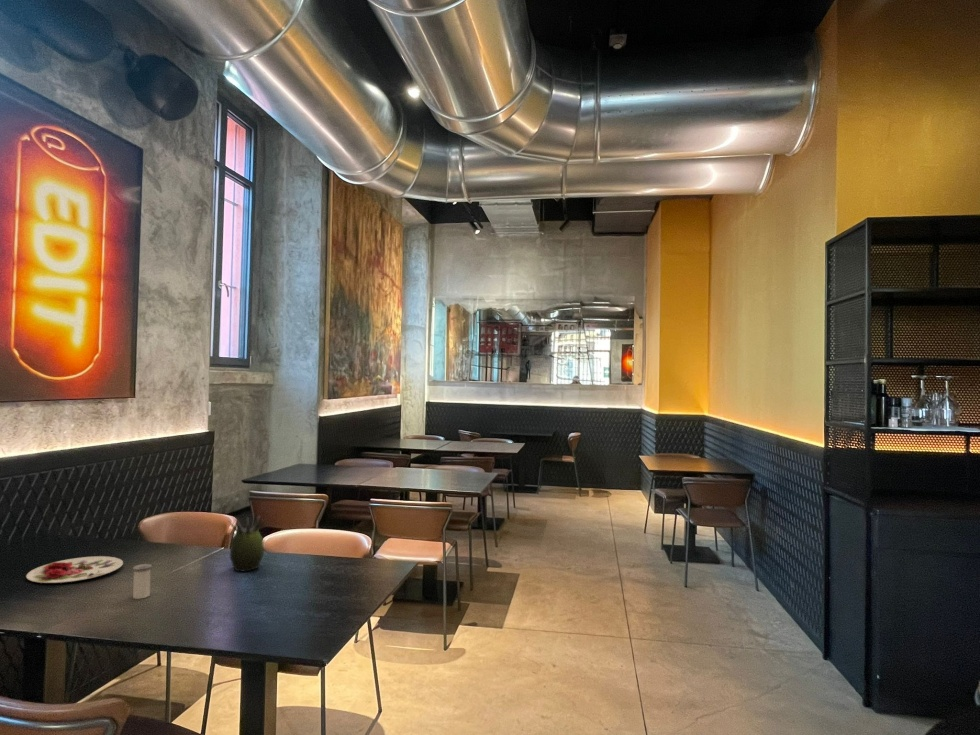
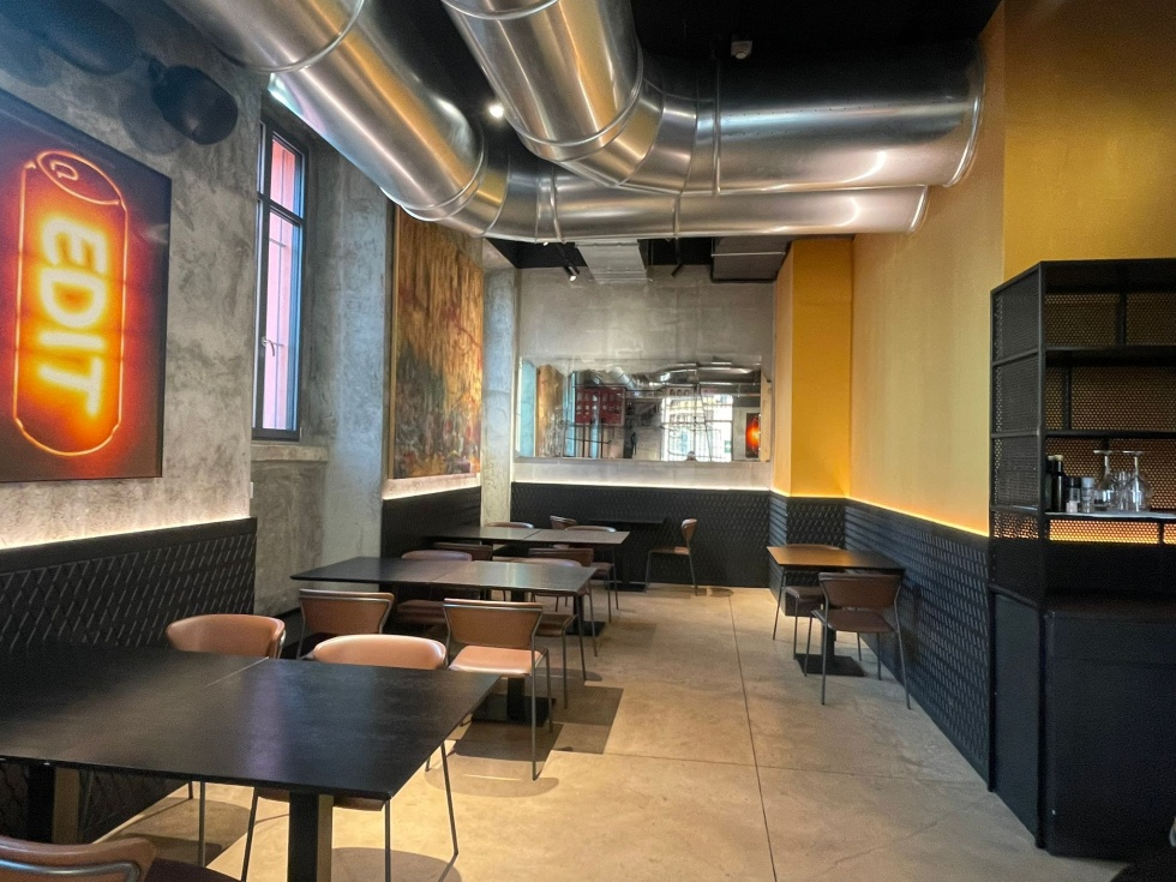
- succulent plant [228,514,267,572]
- salt shaker [132,563,153,600]
- plate [25,555,124,584]
